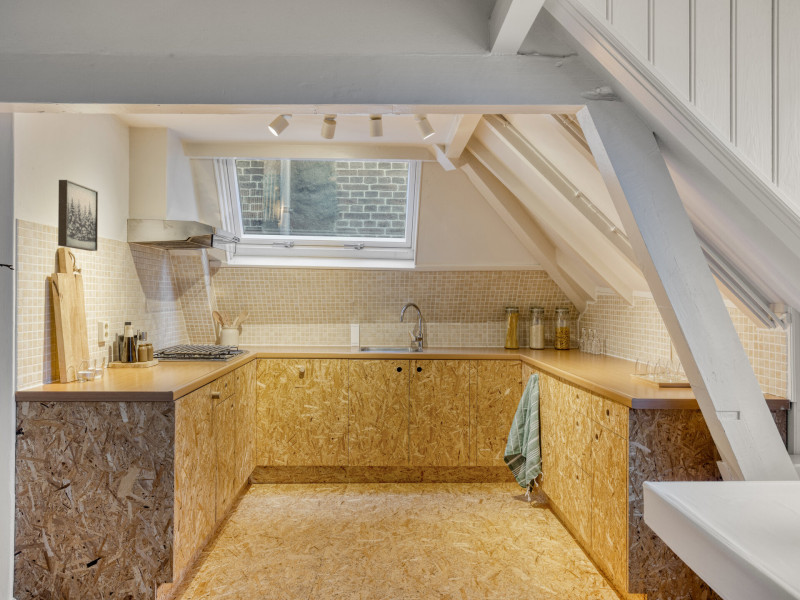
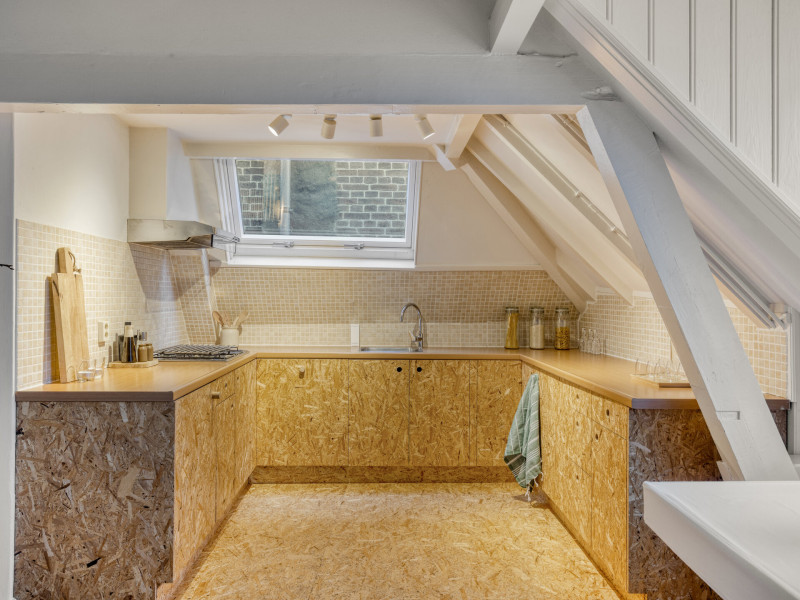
- wall art [57,179,99,252]
